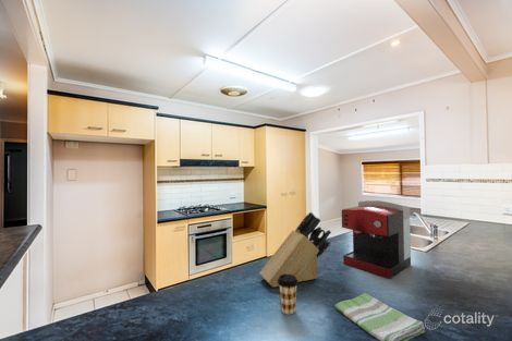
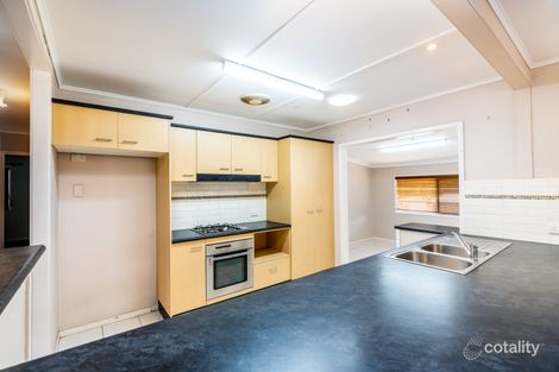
- knife block [258,211,332,288]
- coffee maker [341,199,412,279]
- dish towel [333,292,426,341]
- coffee cup [278,275,300,315]
